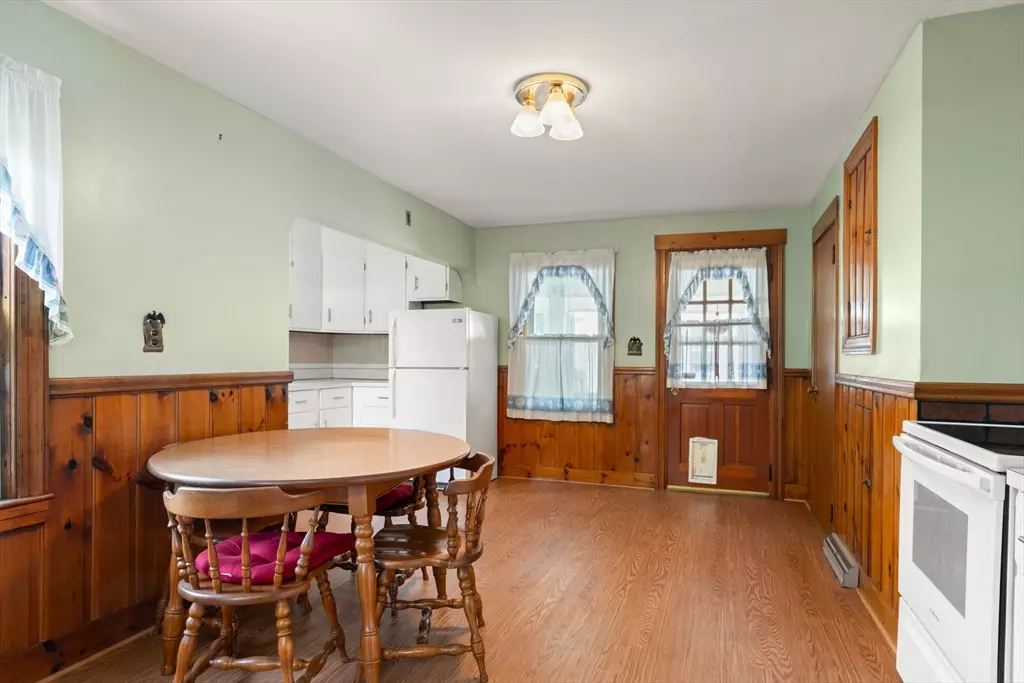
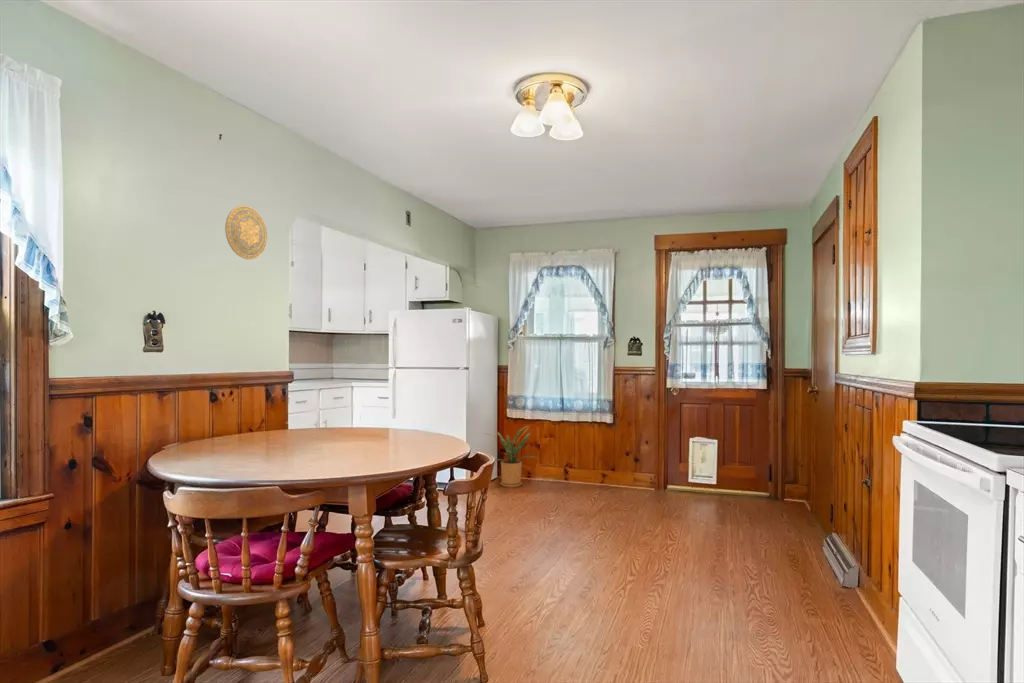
+ decorative plate [224,205,268,260]
+ house plant [482,424,538,489]
